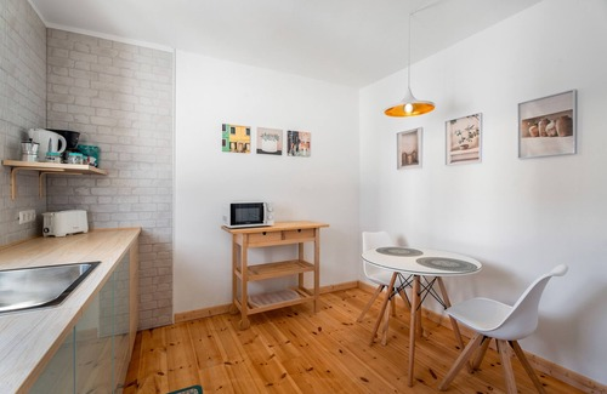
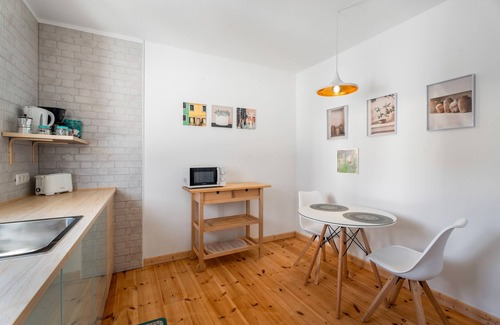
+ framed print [336,148,360,175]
